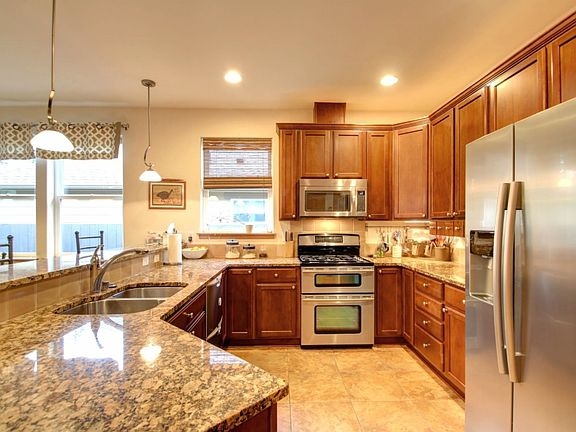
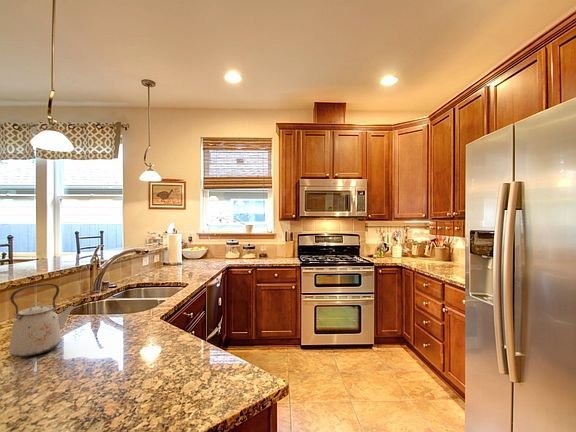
+ kettle [8,282,76,358]
